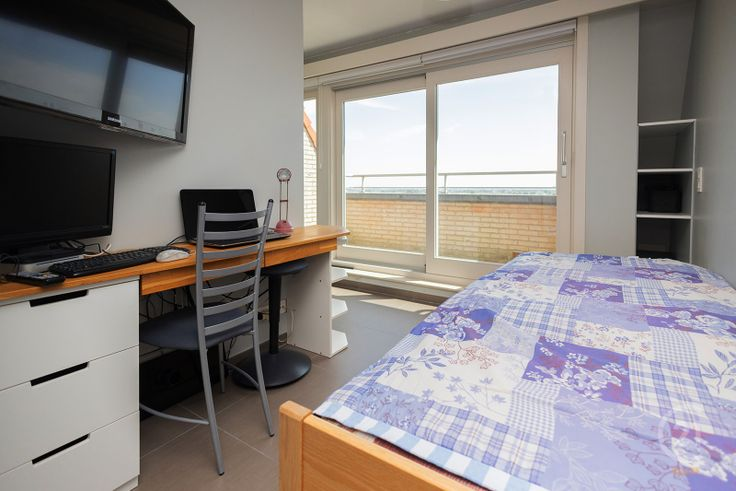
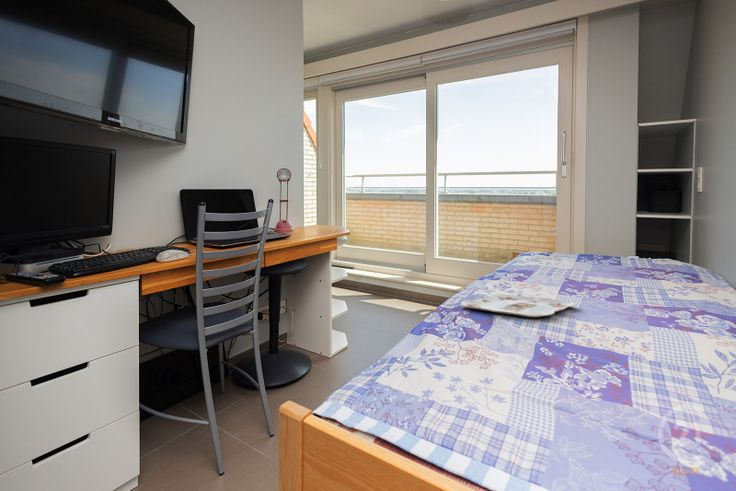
+ serving tray [460,294,577,319]
